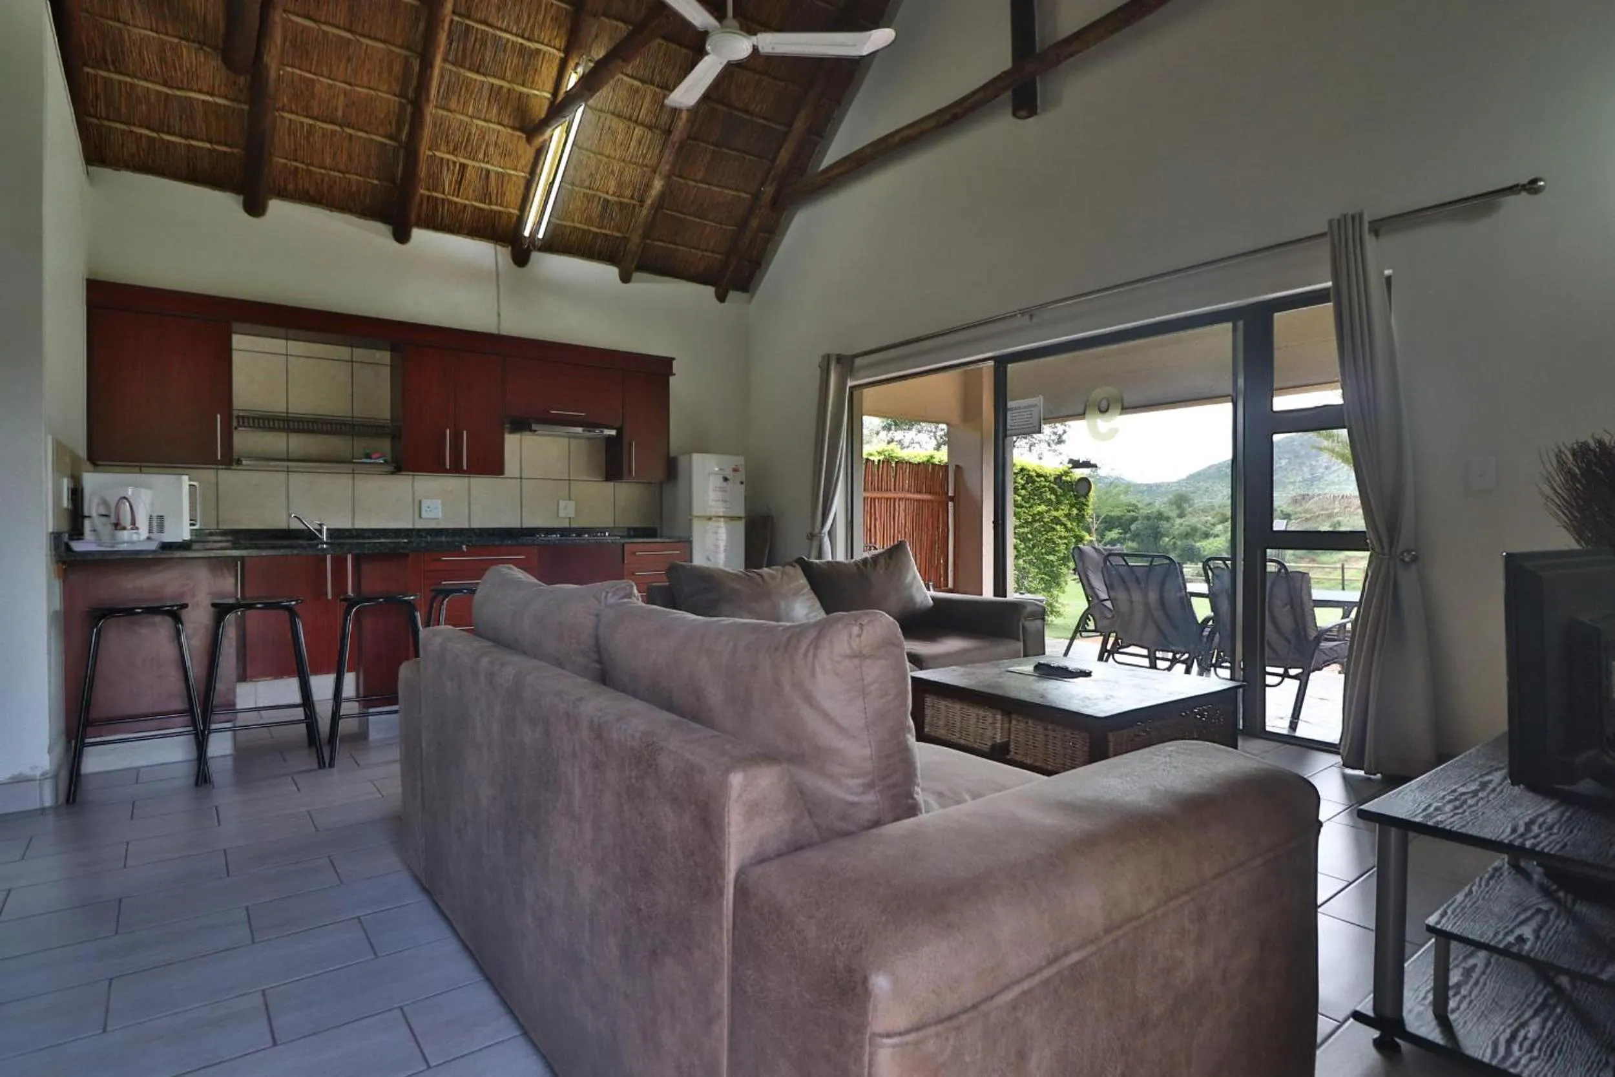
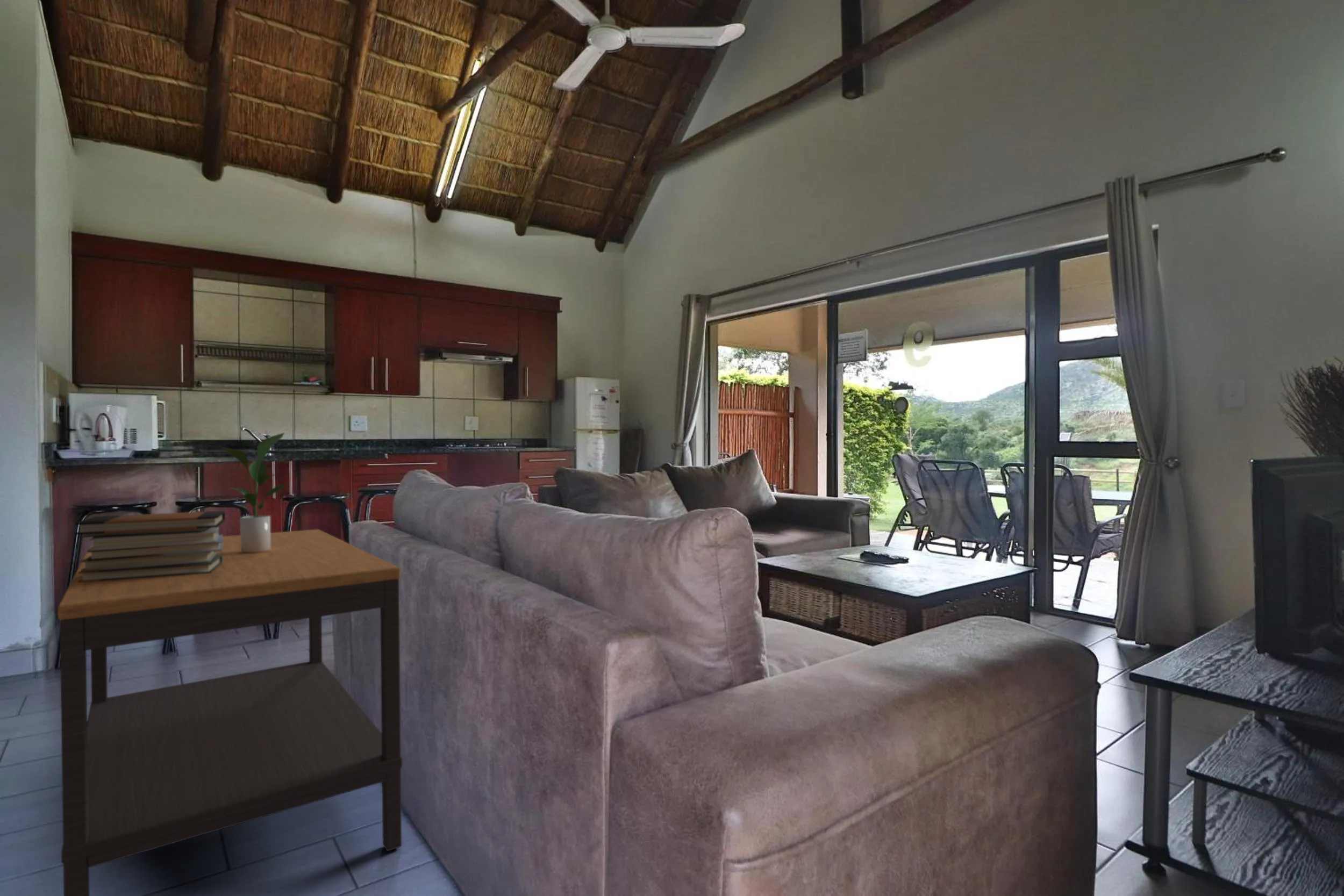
+ book stack [75,510,226,583]
+ side table [57,529,403,896]
+ potted plant [218,432,287,553]
